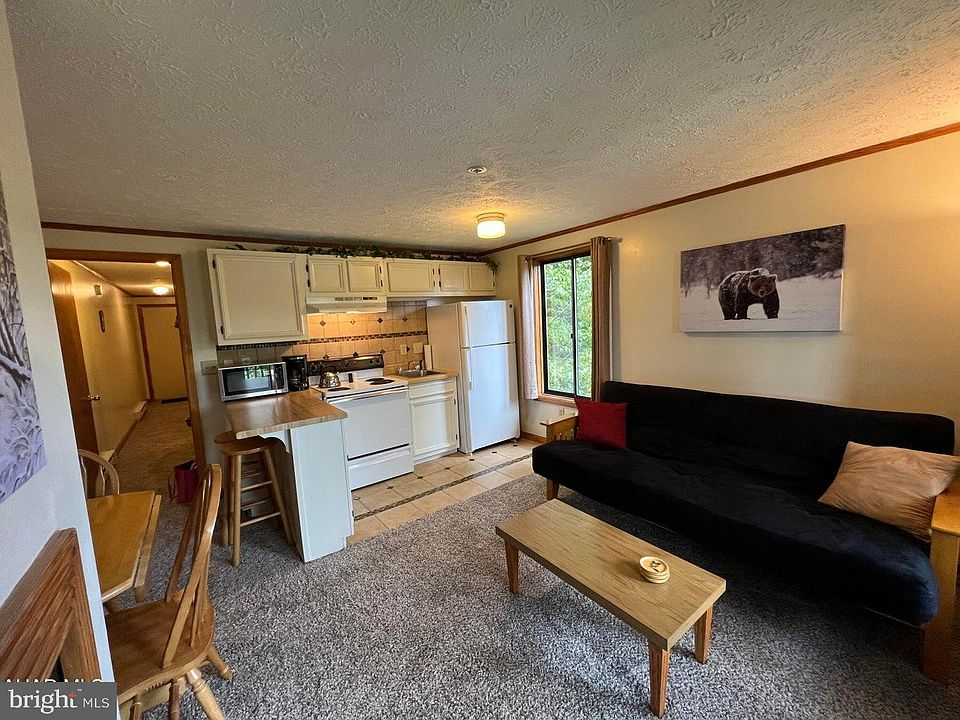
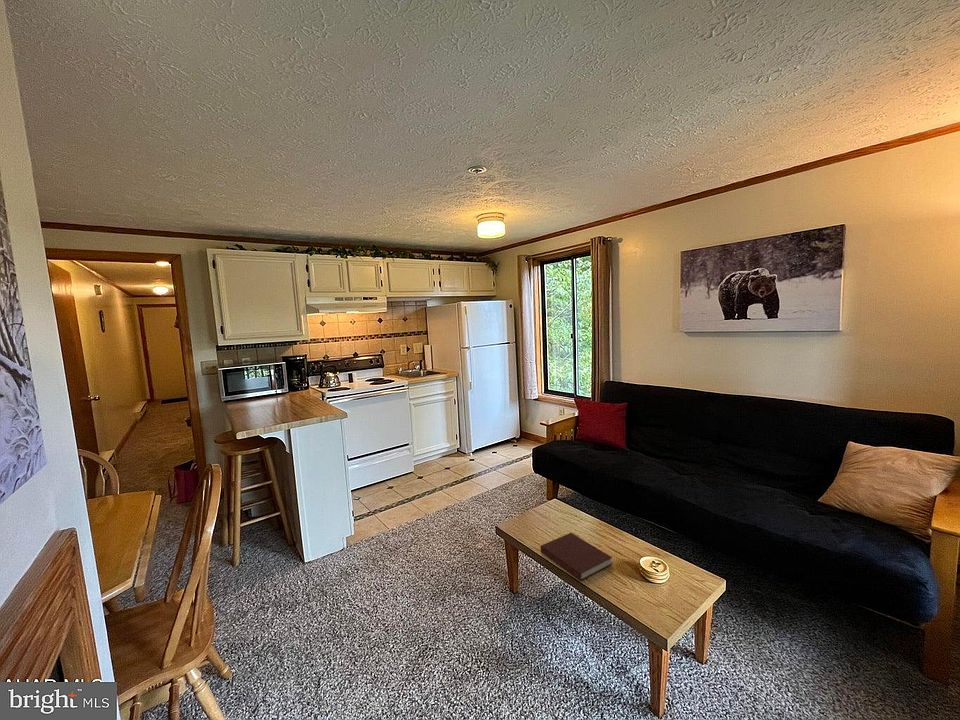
+ notebook [540,532,613,581]
